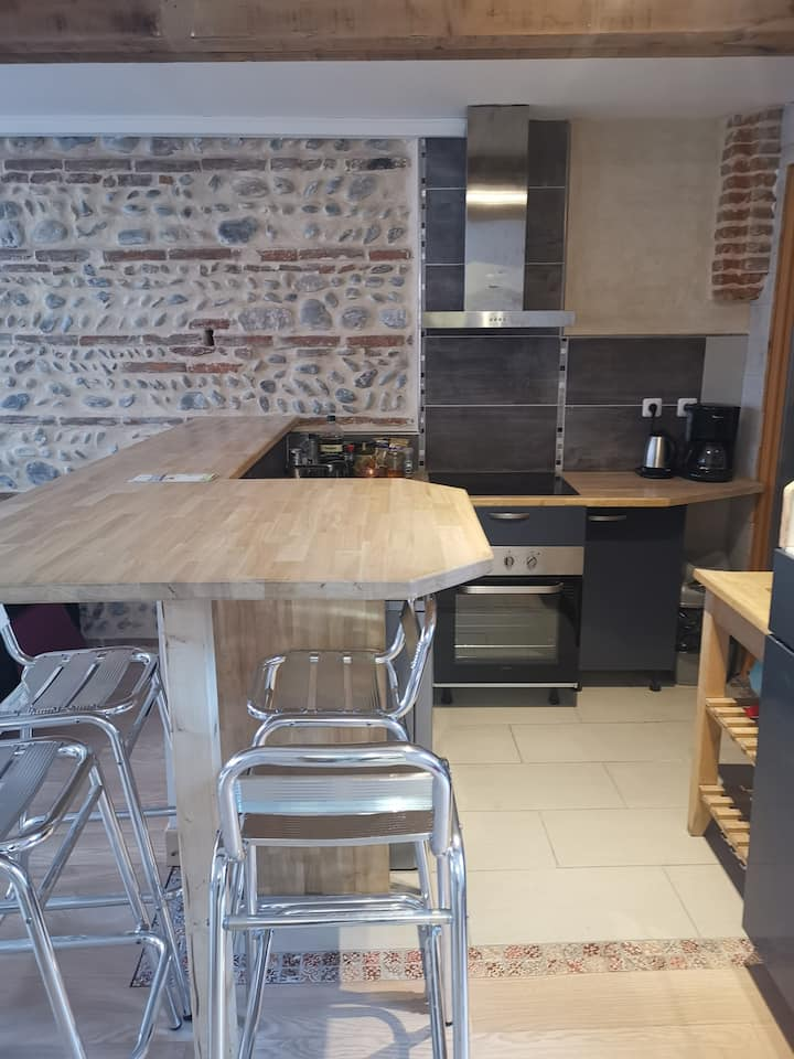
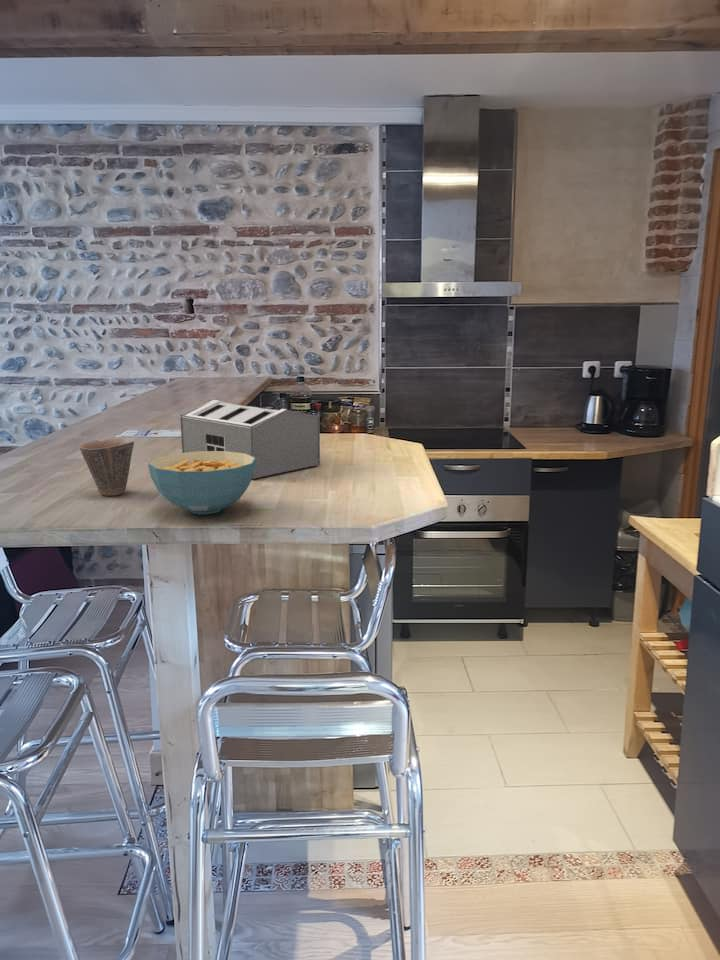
+ cereal bowl [147,451,256,515]
+ cup [78,437,135,497]
+ toaster [179,399,321,480]
